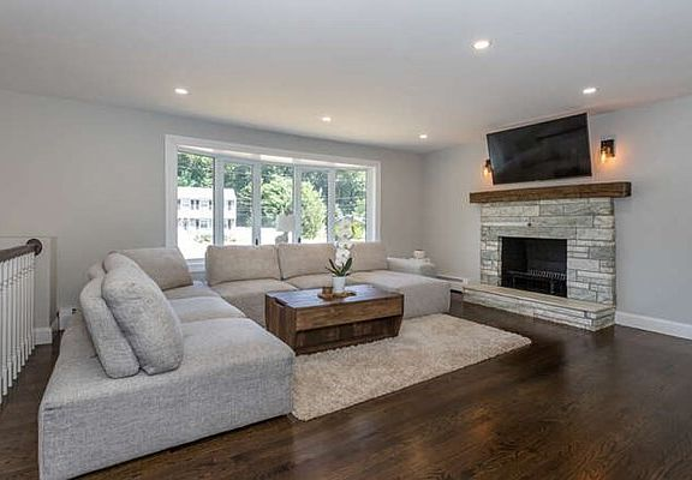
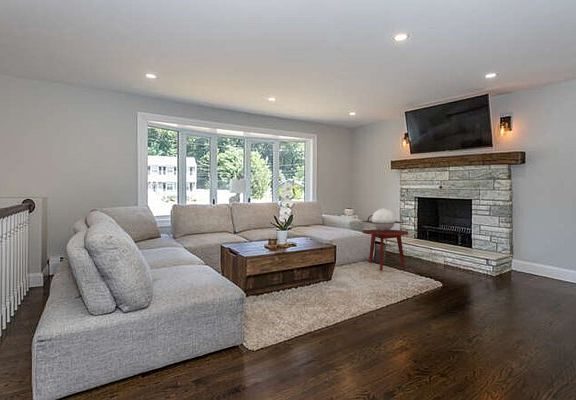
+ table lamp [361,207,407,231]
+ side table [361,228,409,271]
